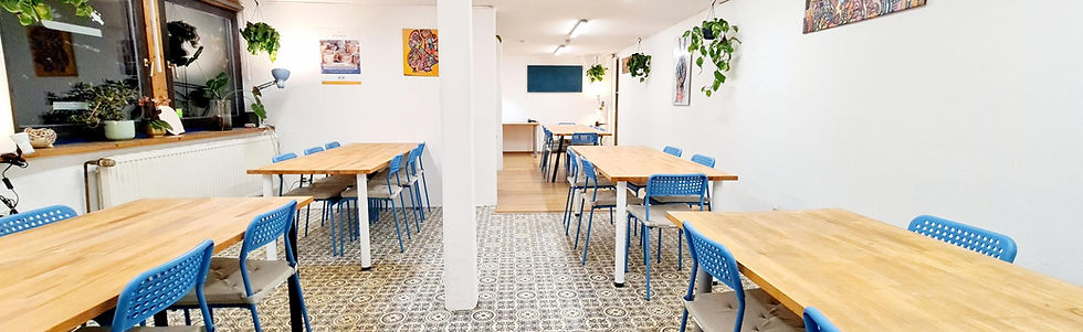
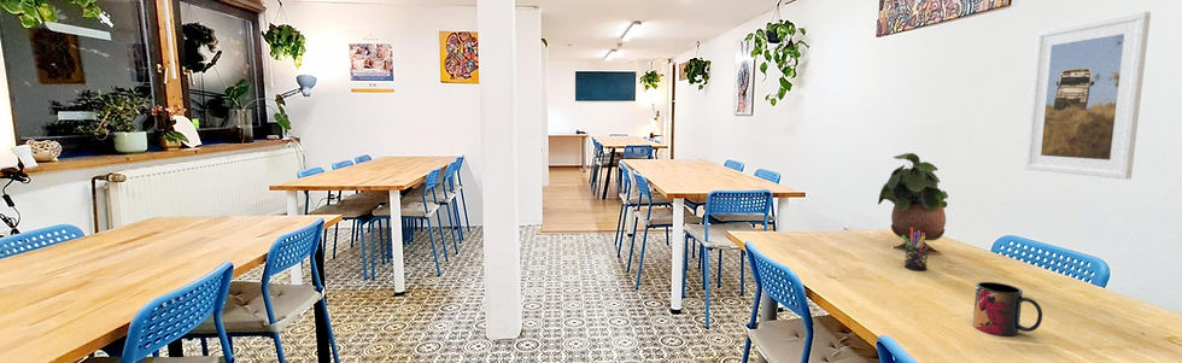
+ mug [972,281,1043,338]
+ pen holder [902,228,929,271]
+ potted plant [877,152,949,254]
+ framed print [1024,11,1152,180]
